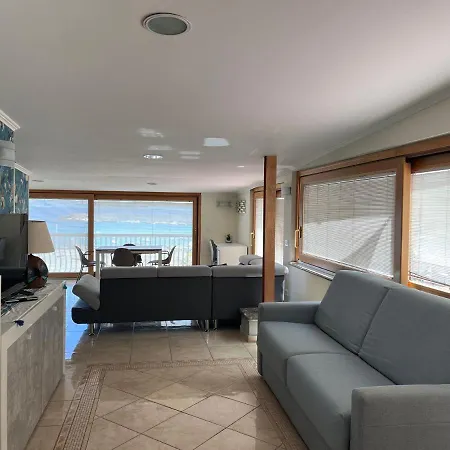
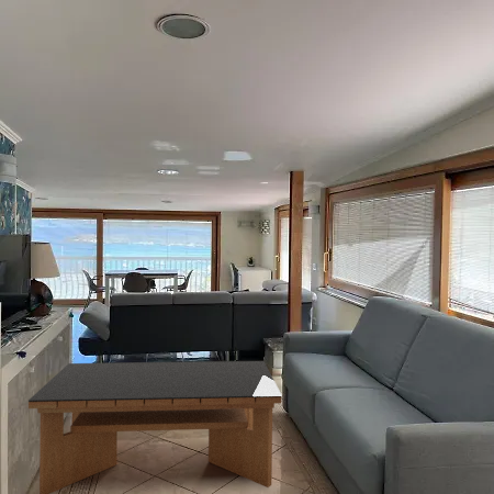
+ coffee table [27,360,283,494]
